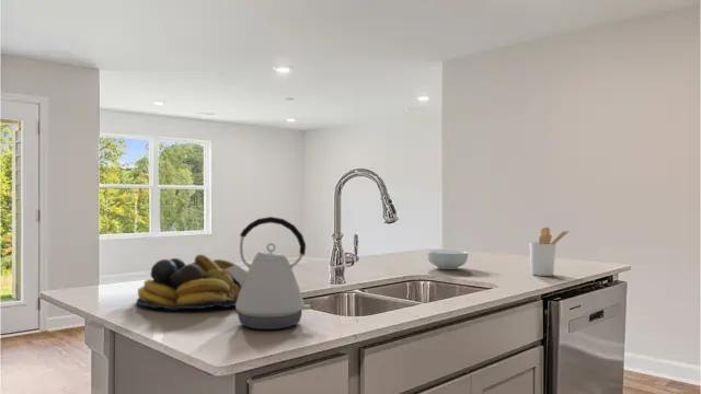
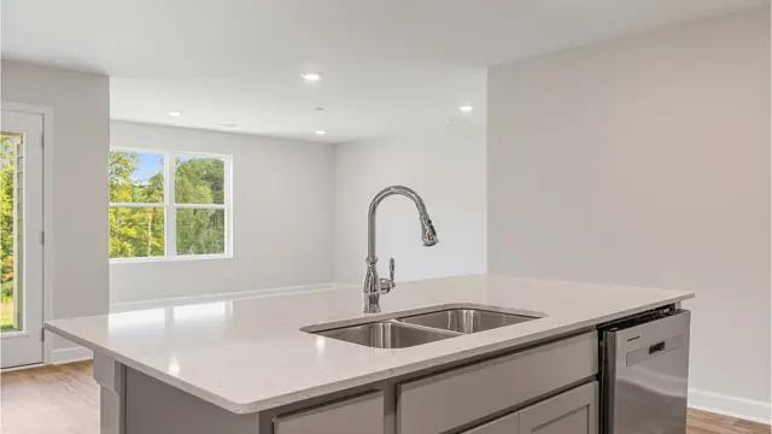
- utensil holder [528,227,571,277]
- cereal bowl [426,248,469,270]
- fruit bowl [136,253,246,310]
- kettle [226,216,311,331]
